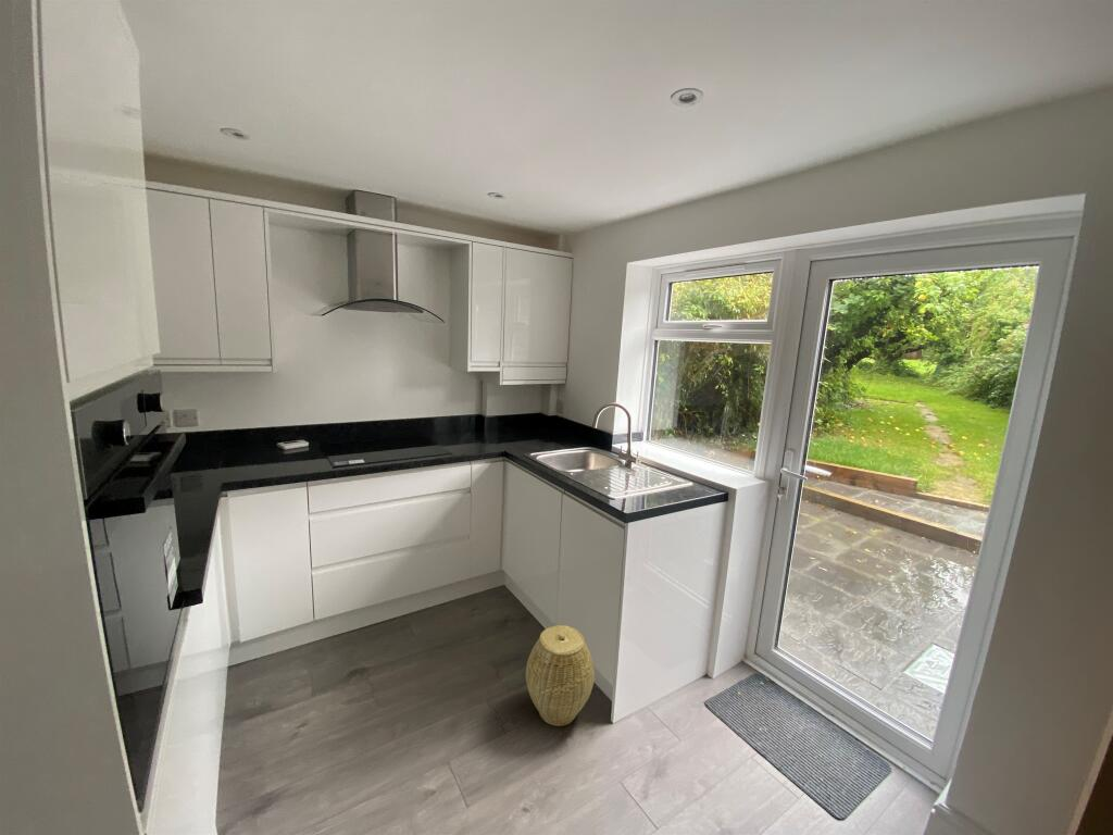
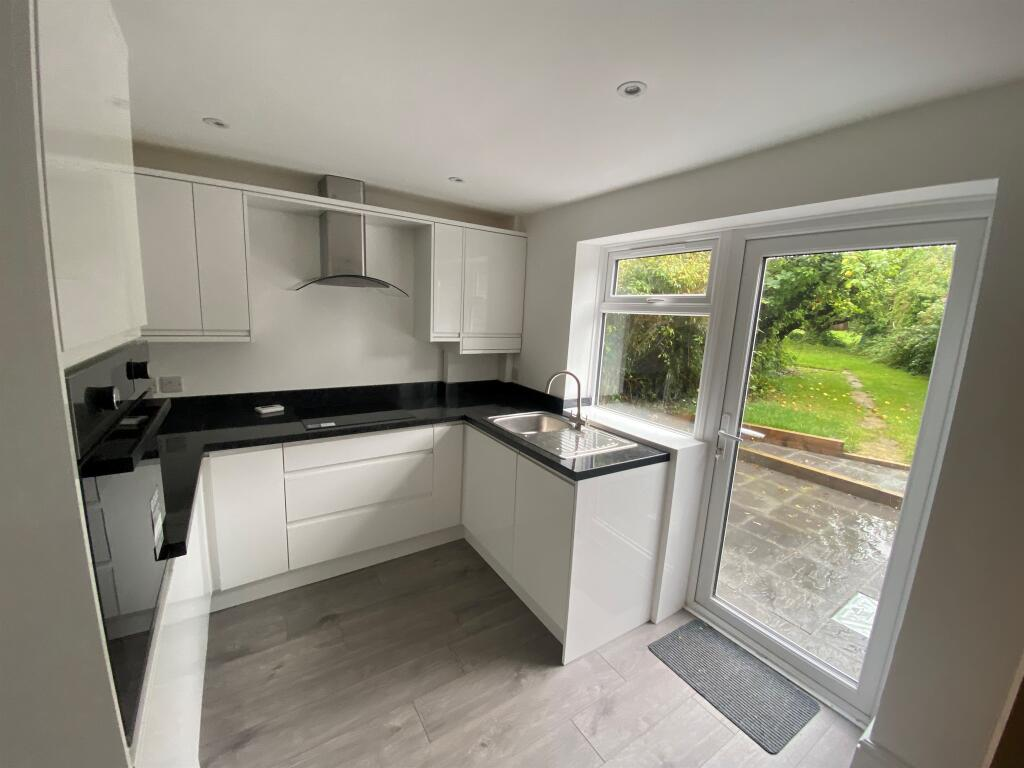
- woven basket [525,624,596,727]
